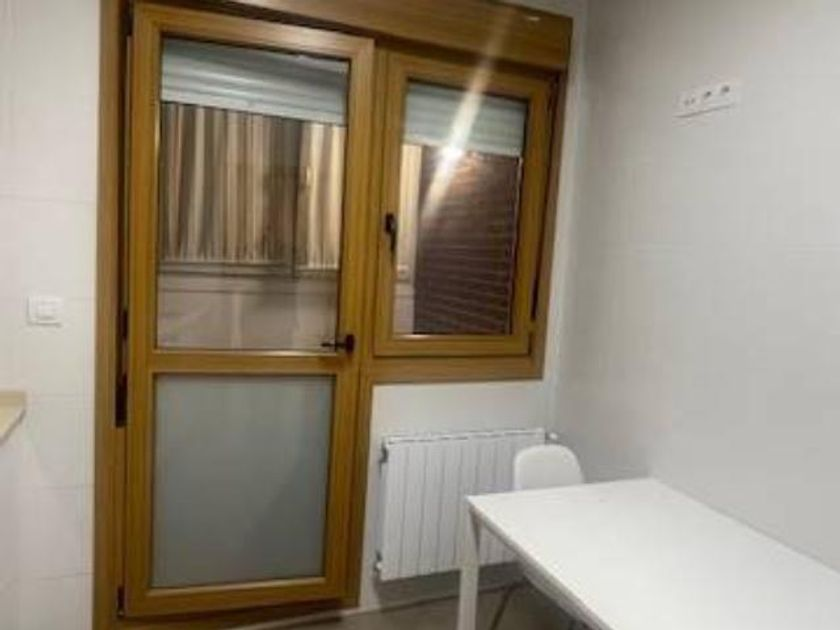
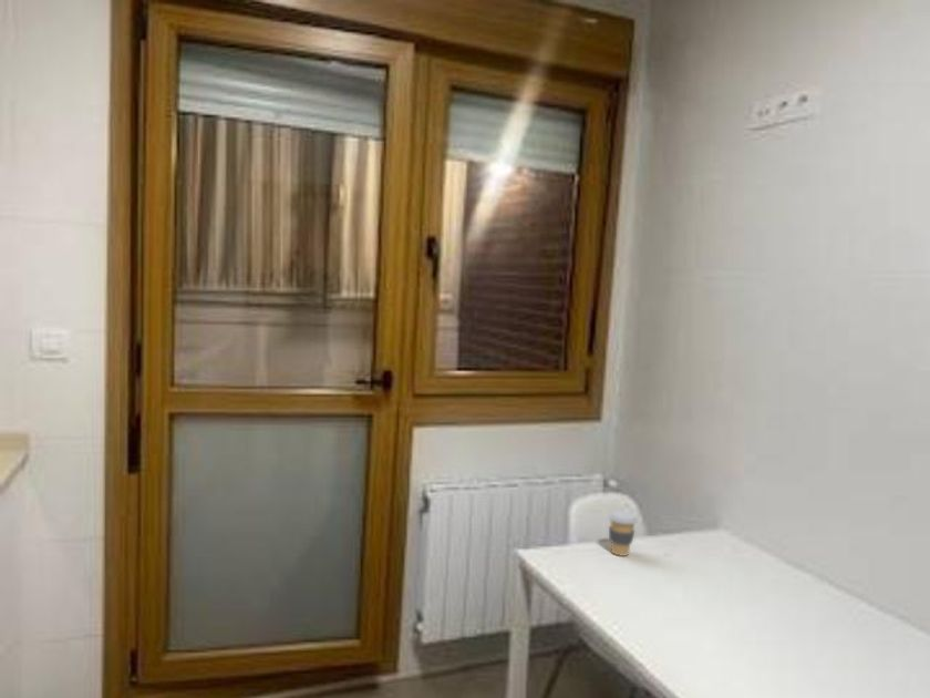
+ coffee cup [607,510,639,557]
